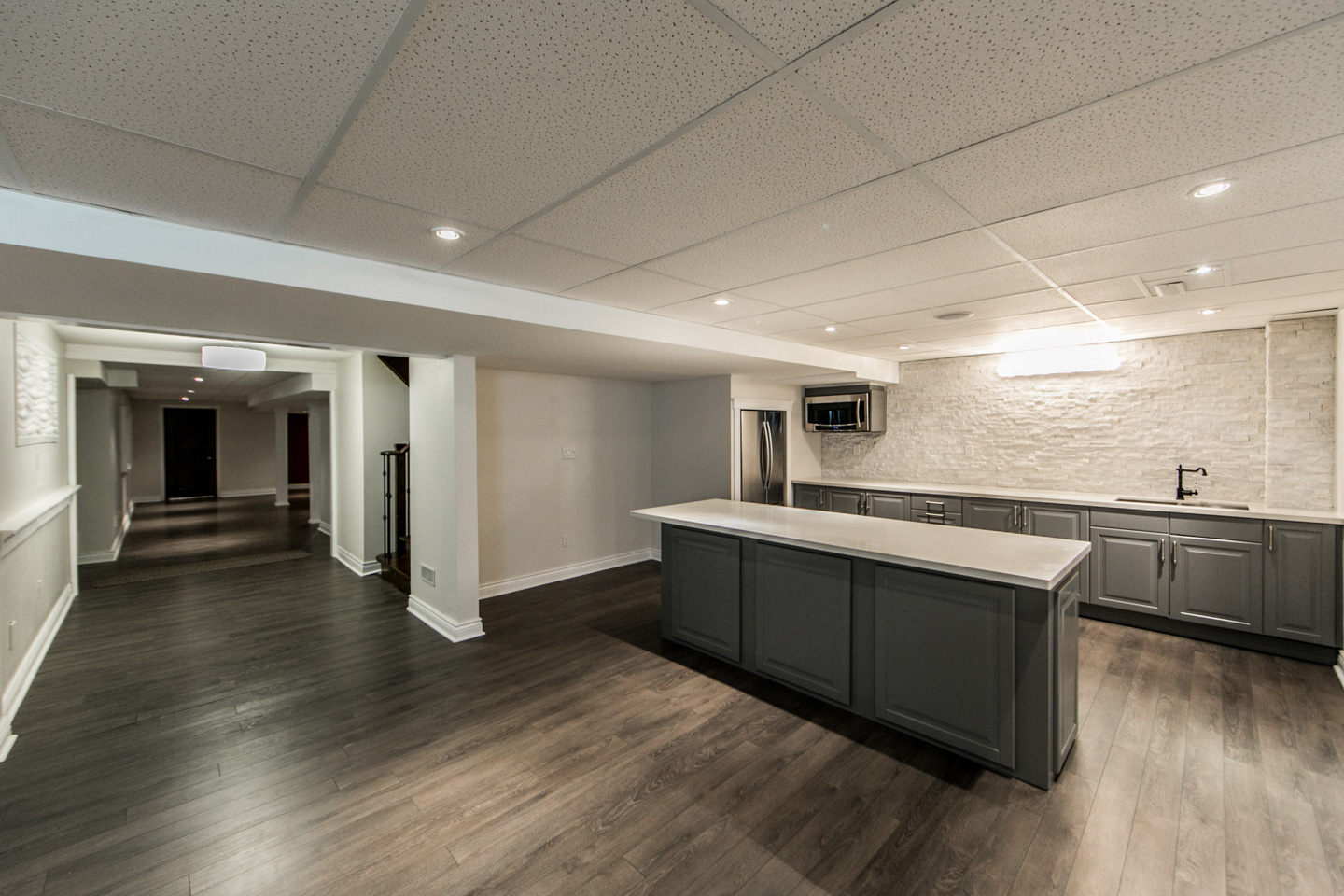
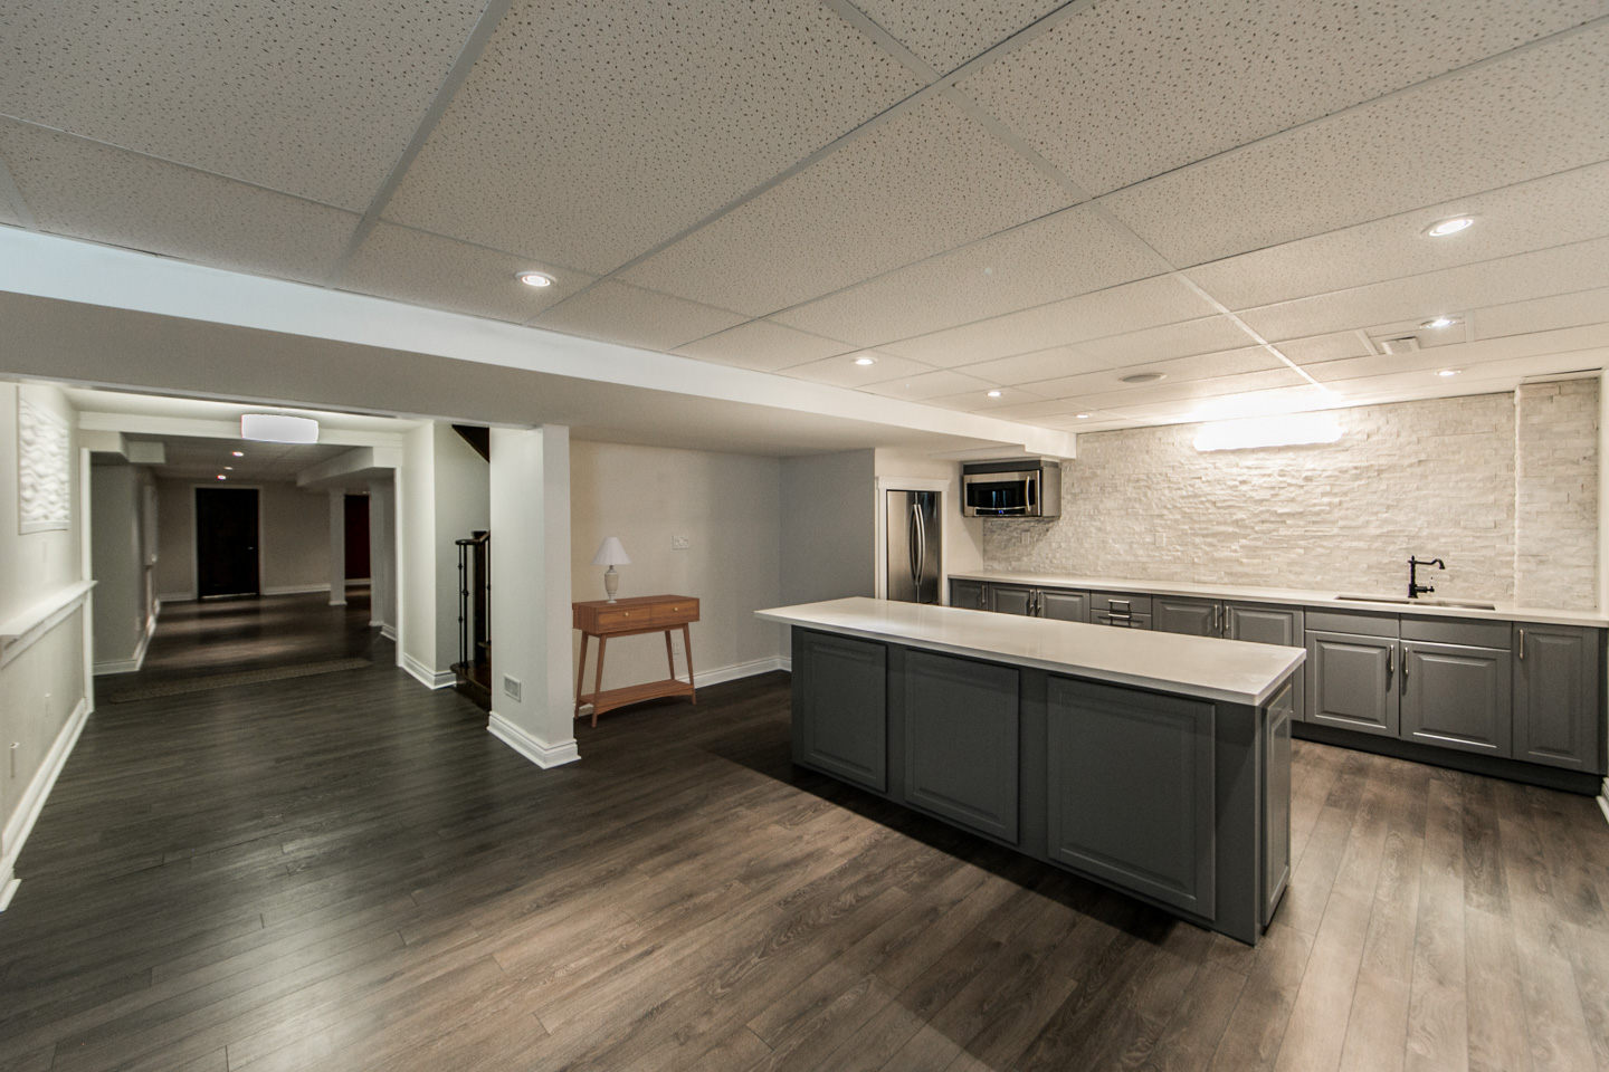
+ console table [571,593,700,729]
+ table lamp [589,536,633,603]
